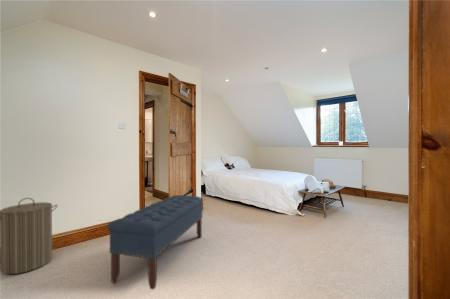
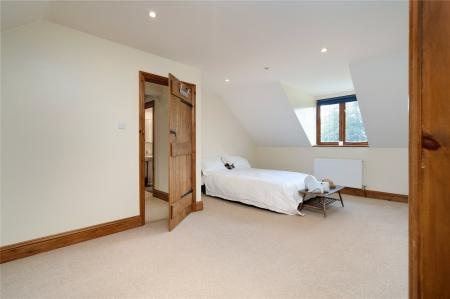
- bench [107,194,204,290]
- laundry hamper [0,197,58,275]
